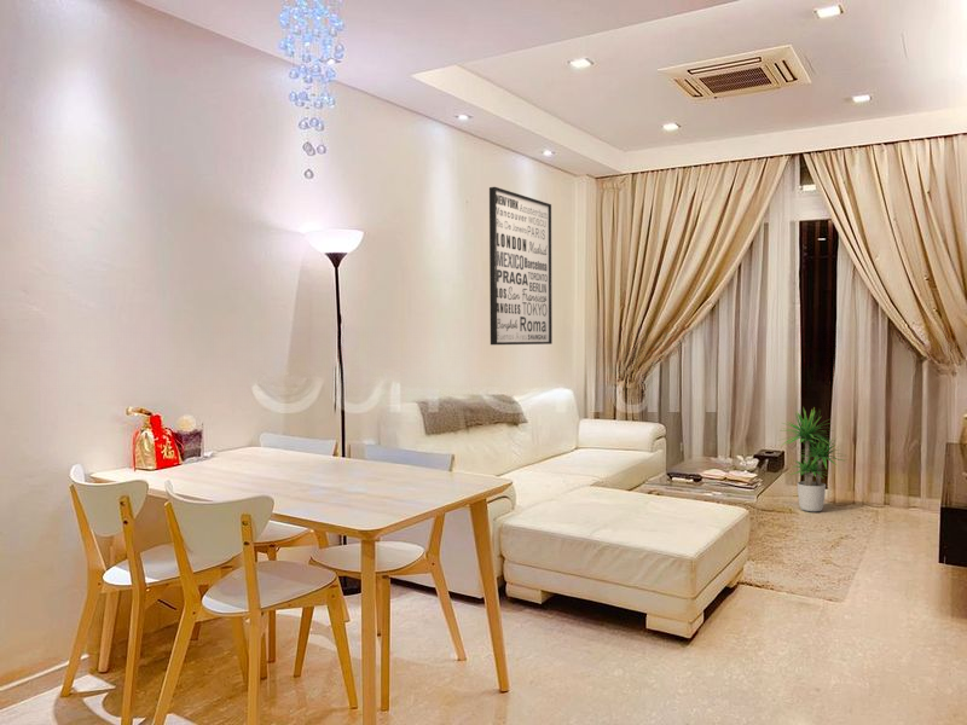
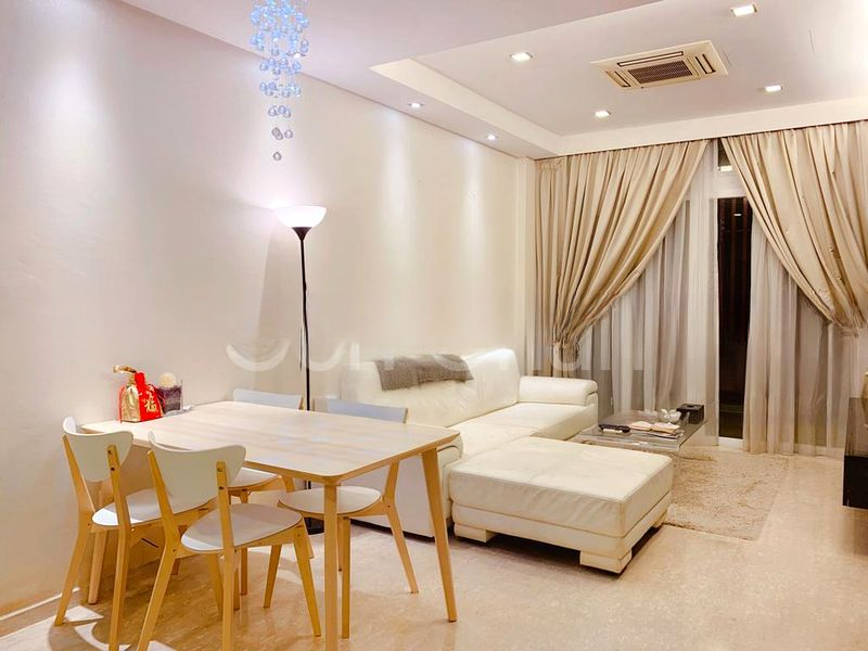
- wall art [488,186,554,346]
- potted plant [776,406,849,512]
